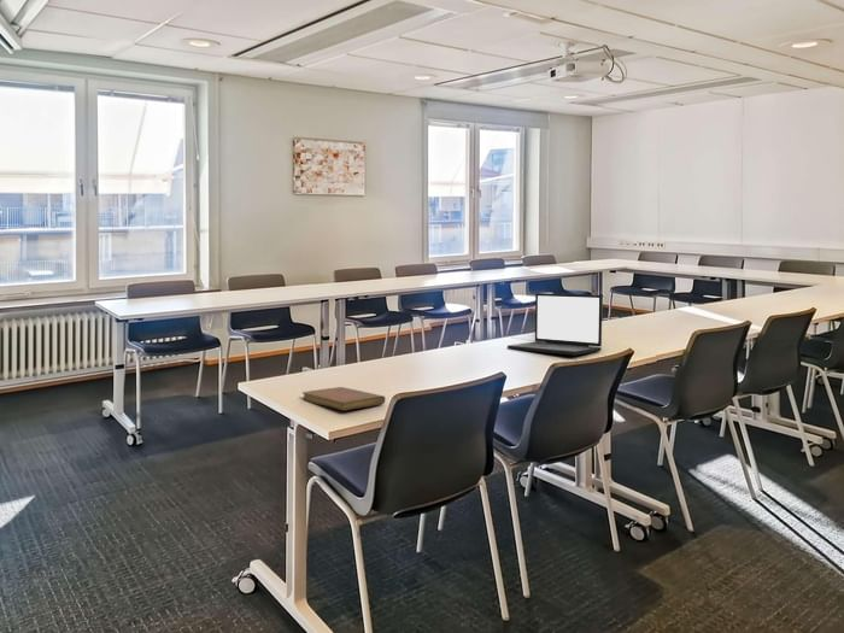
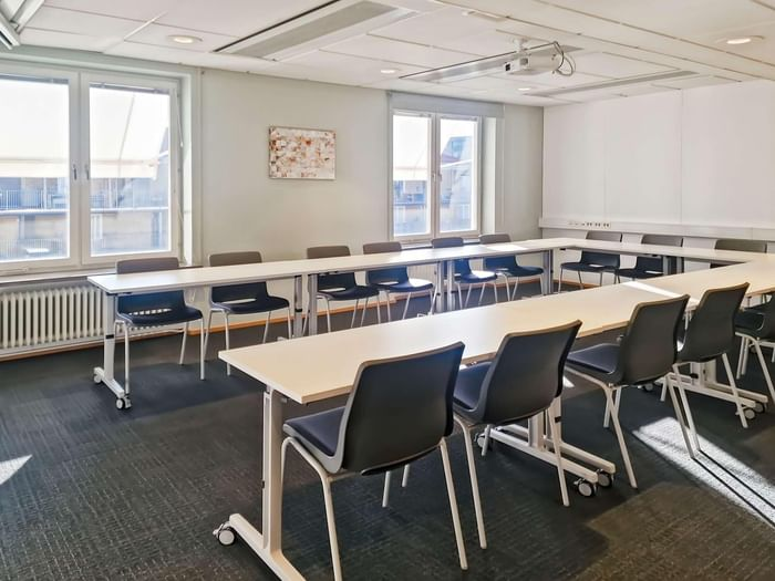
- notebook [301,386,386,411]
- laptop [506,292,604,357]
